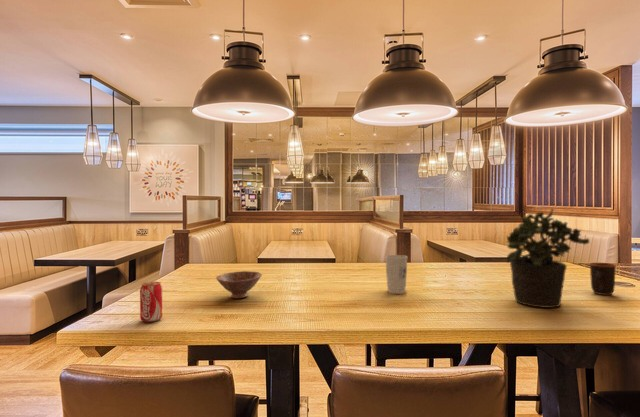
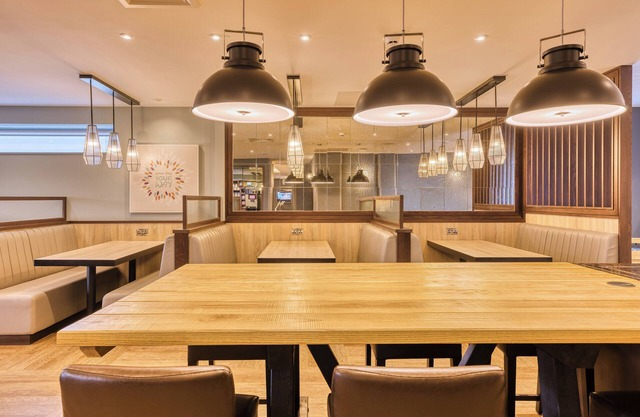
- cup [384,254,408,295]
- potted plant [505,208,590,309]
- beverage can [139,281,163,323]
- mug [588,262,617,296]
- bowl [215,270,263,299]
